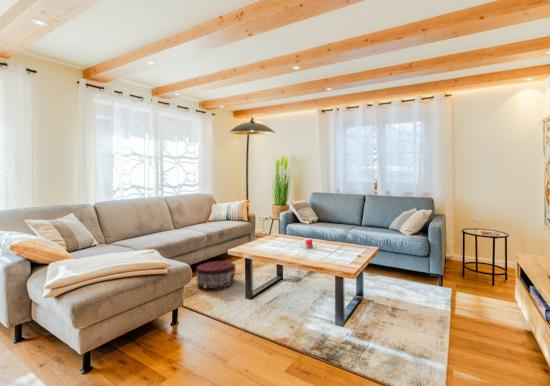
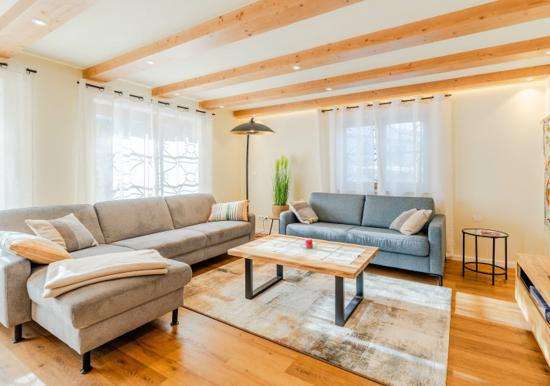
- pouf [196,260,237,290]
